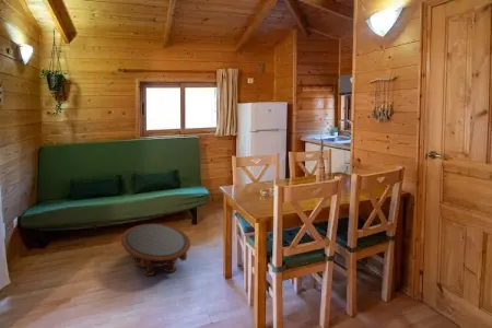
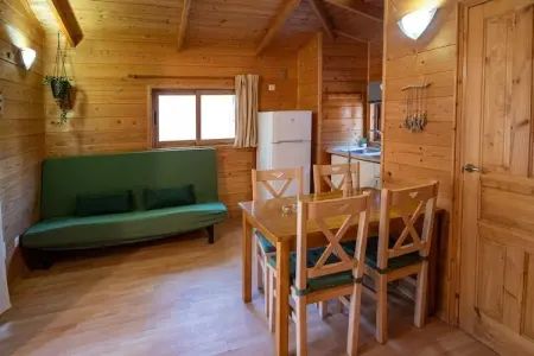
- coffee table [120,223,191,277]
